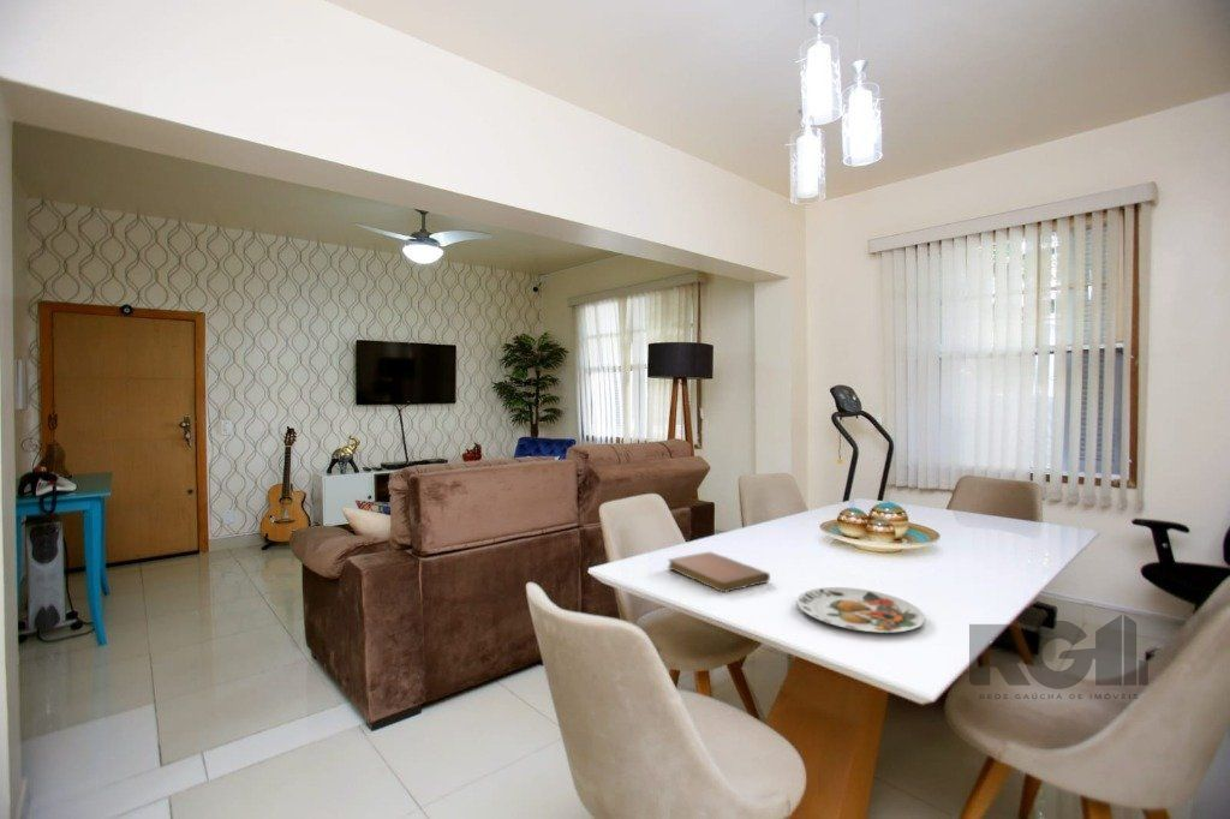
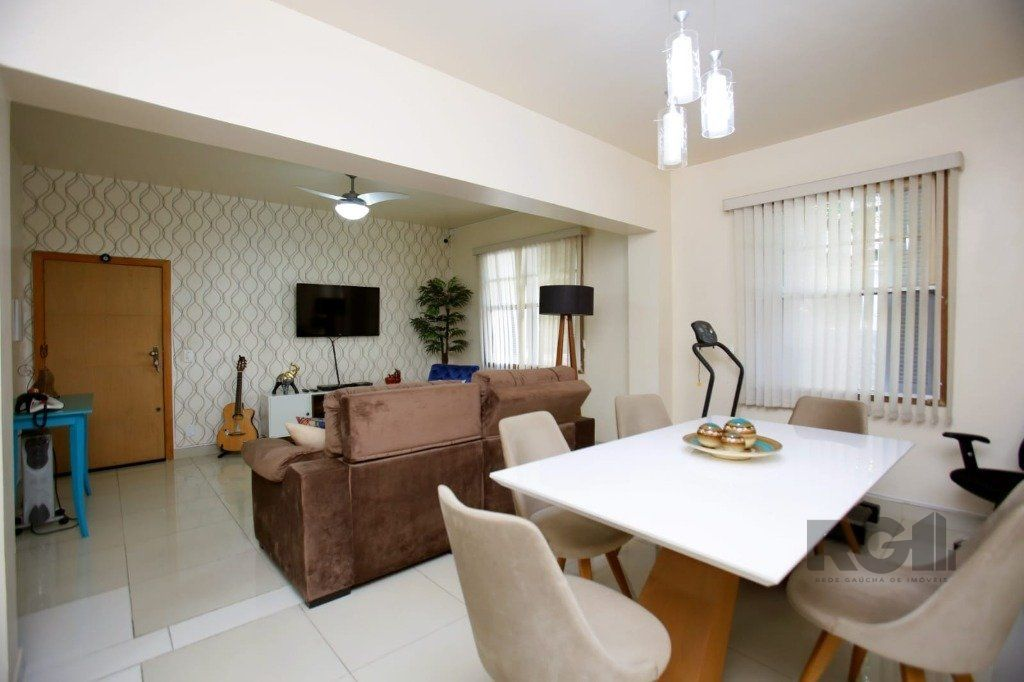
- notebook [667,551,771,593]
- plate [795,586,926,634]
